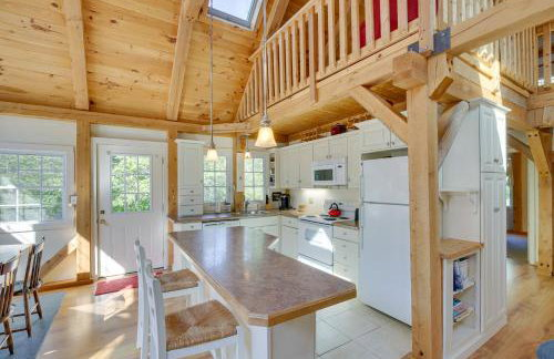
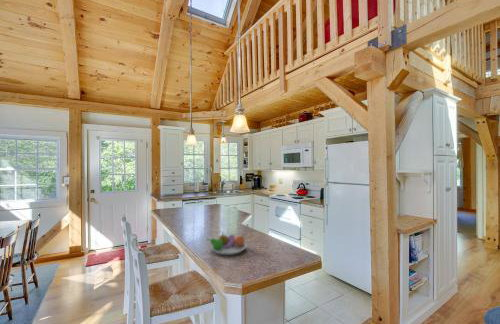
+ fruit bowl [206,231,248,256]
